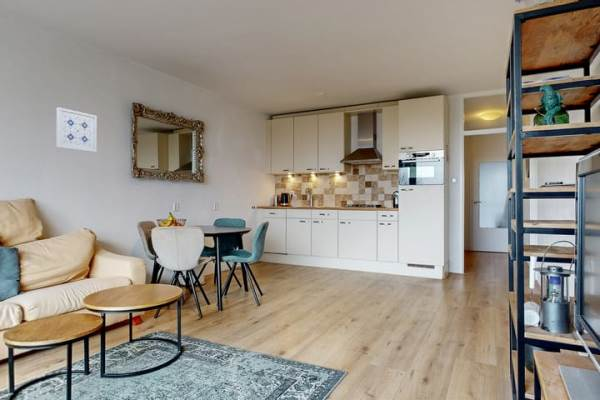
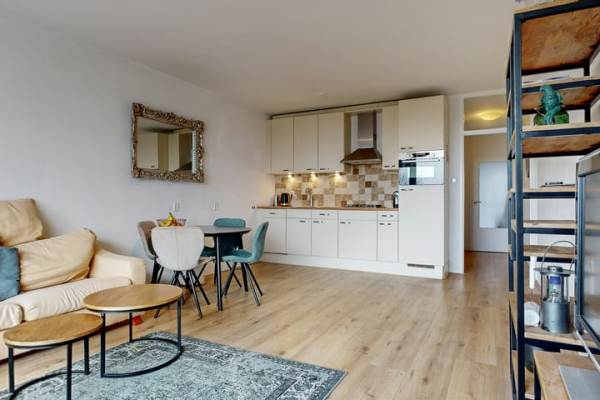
- wall art [55,106,98,153]
